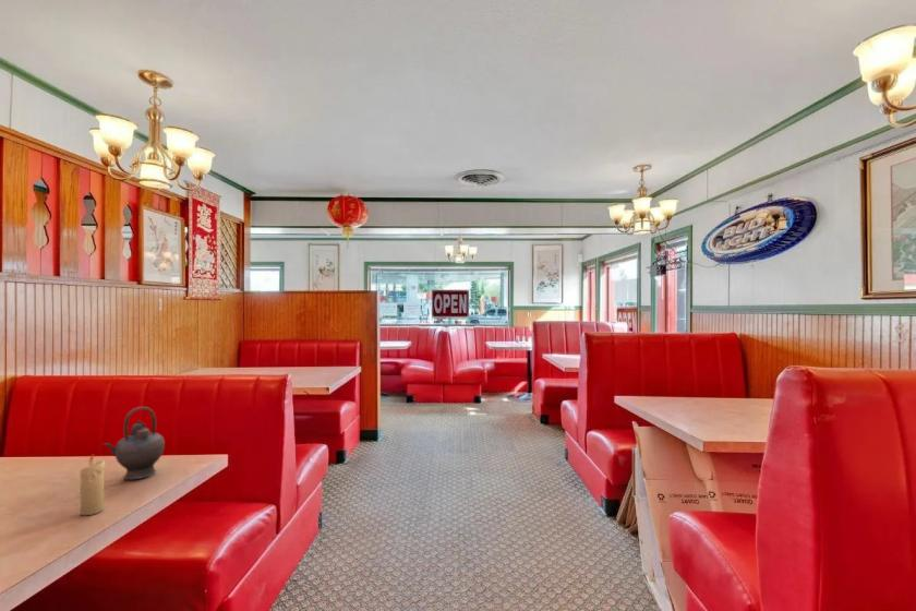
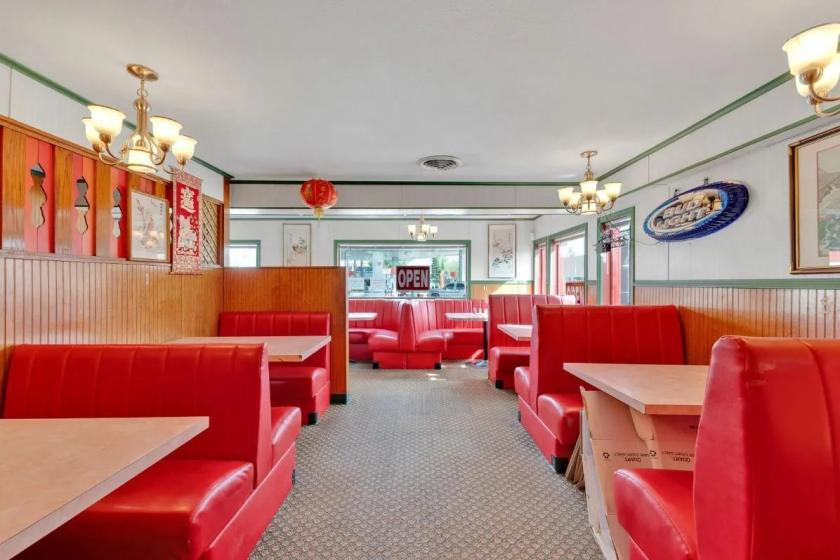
- teapot [101,406,166,480]
- candle [79,453,106,516]
